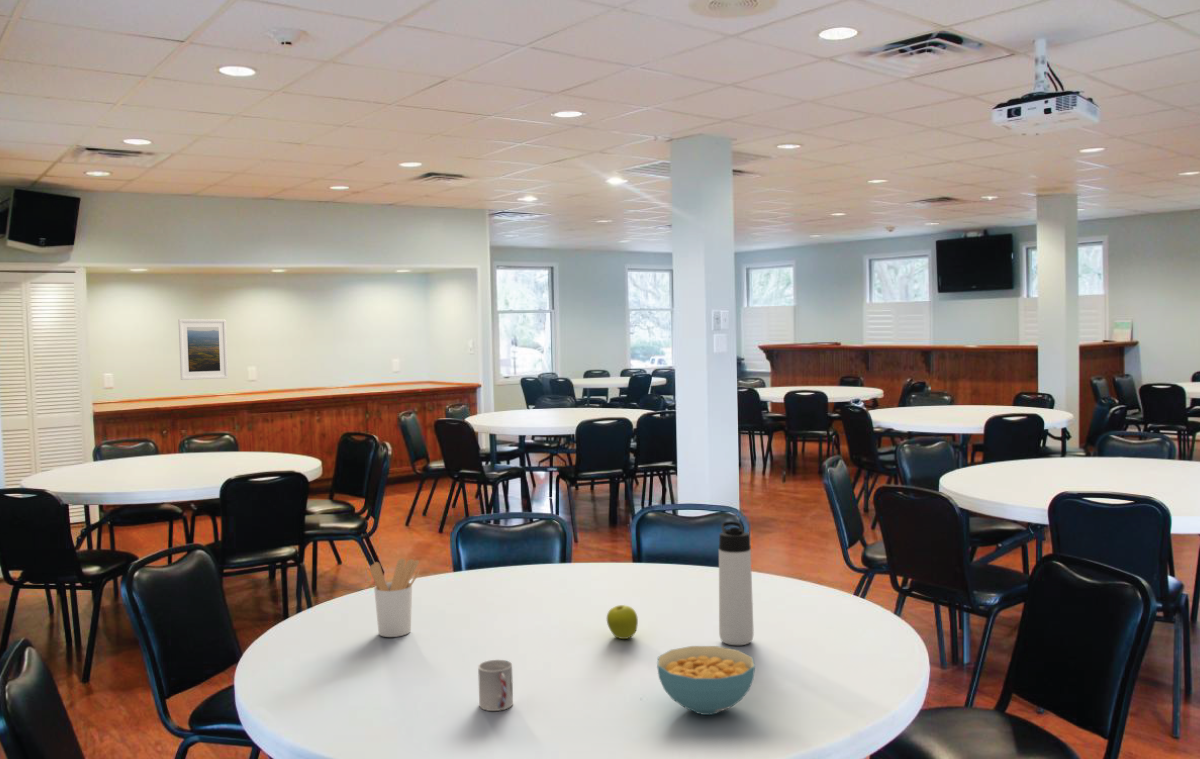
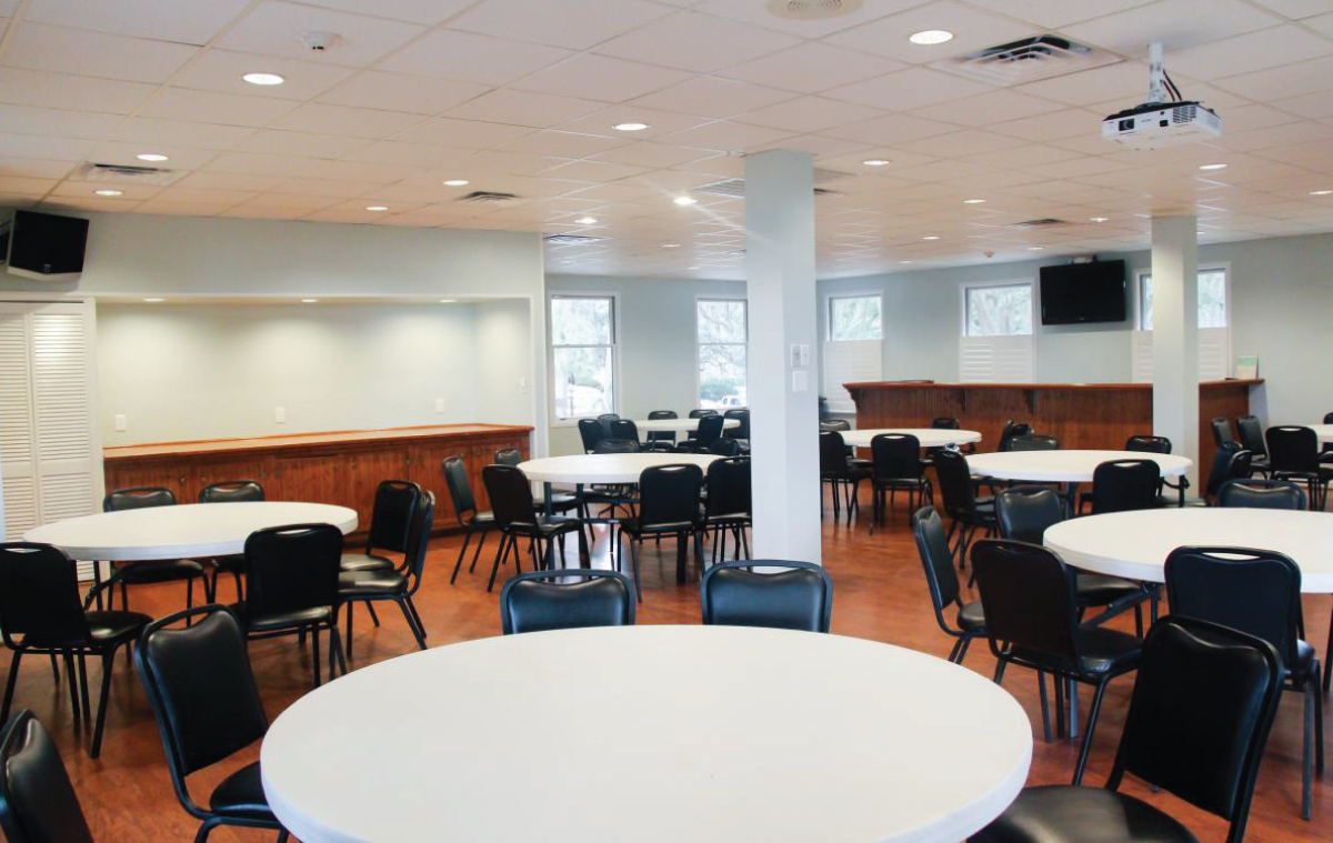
- thermos bottle [718,520,755,646]
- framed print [177,318,229,381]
- utensil holder [369,558,421,638]
- fruit [606,604,639,640]
- cup [477,659,514,712]
- cereal bowl [656,645,756,716]
